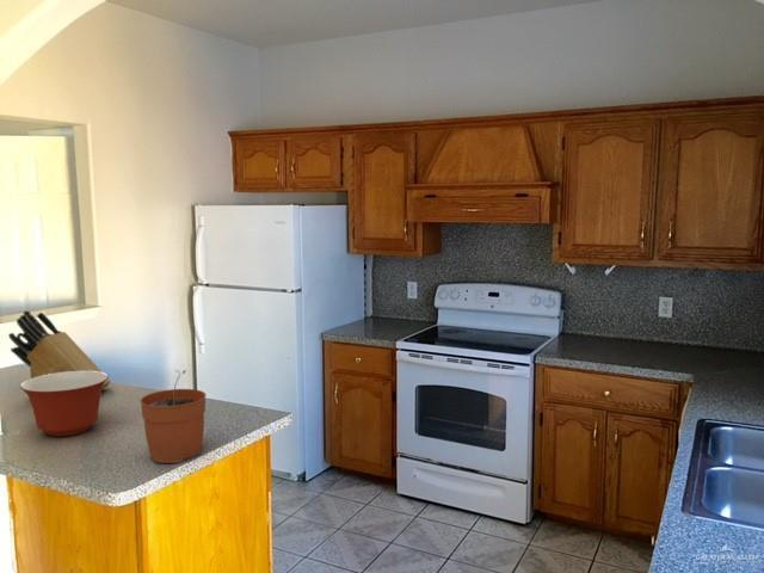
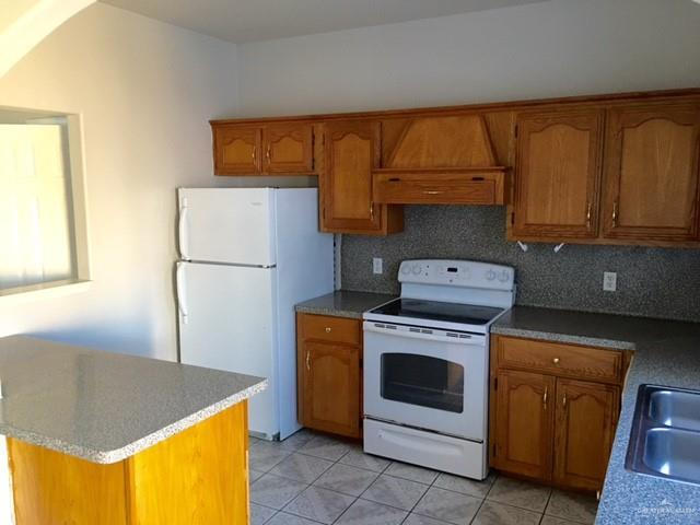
- plant pot [138,369,208,464]
- mixing bowl [19,371,110,437]
- knife block [7,309,112,390]
